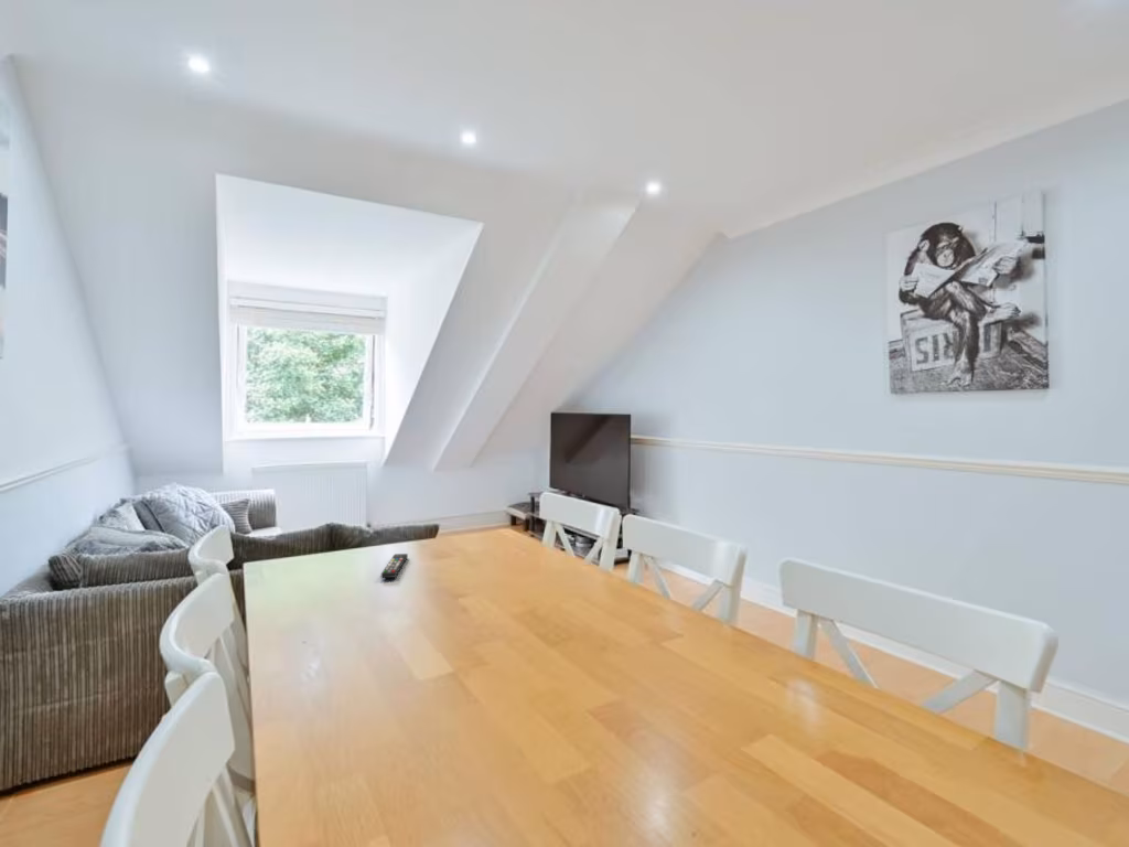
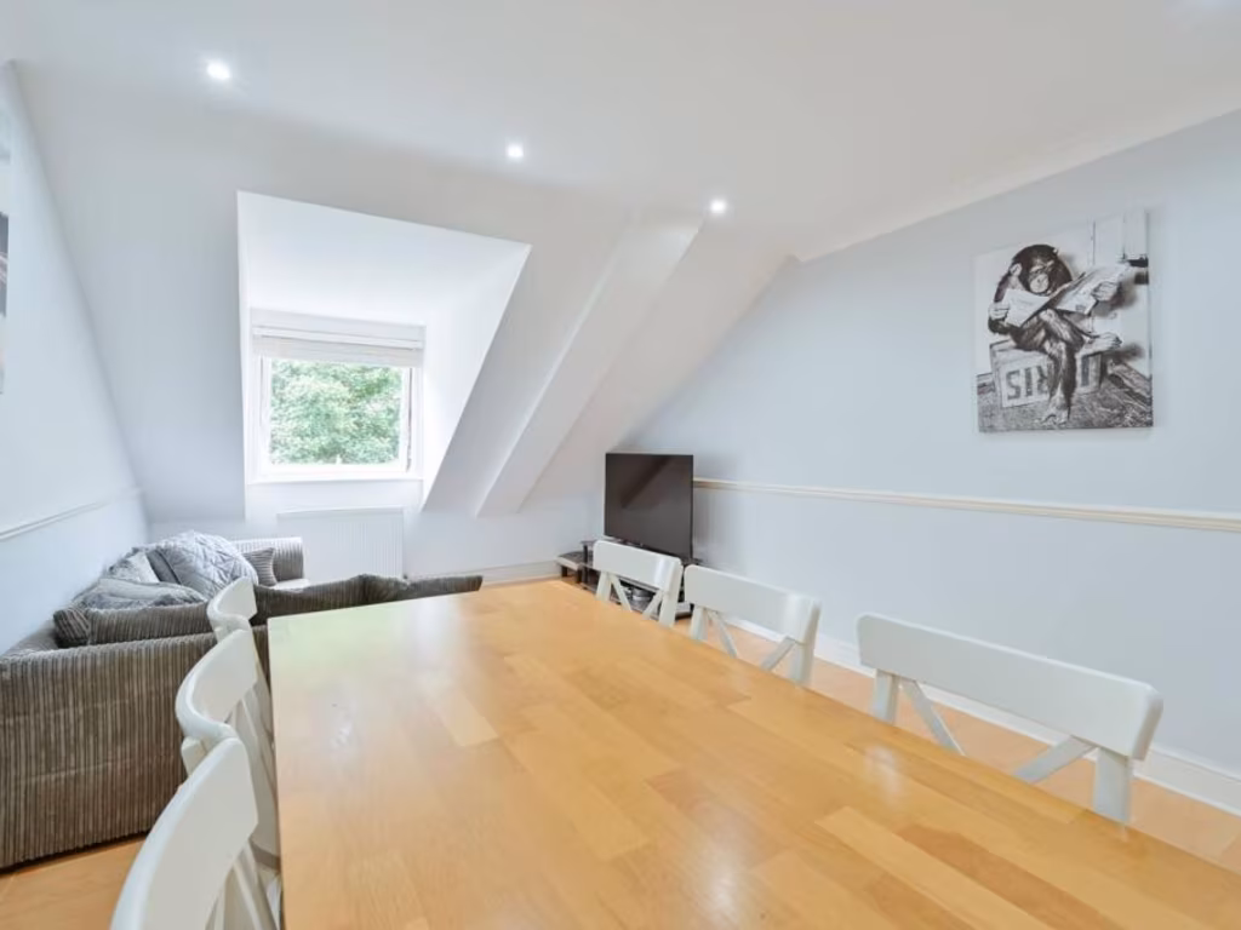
- remote control [380,553,409,579]
